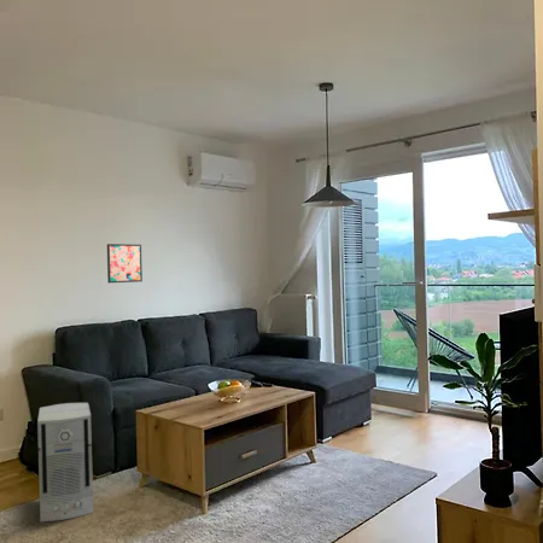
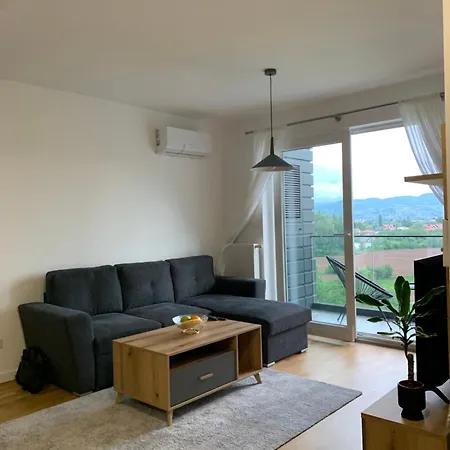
- air purifier [36,402,94,522]
- wall art [106,243,144,284]
